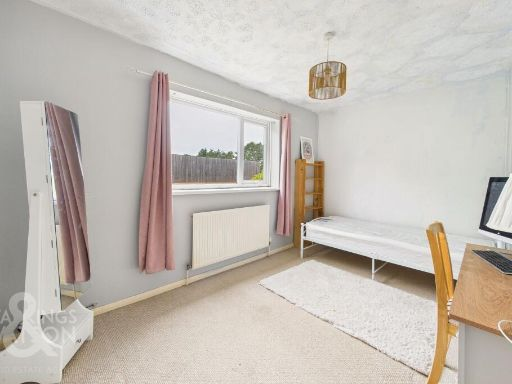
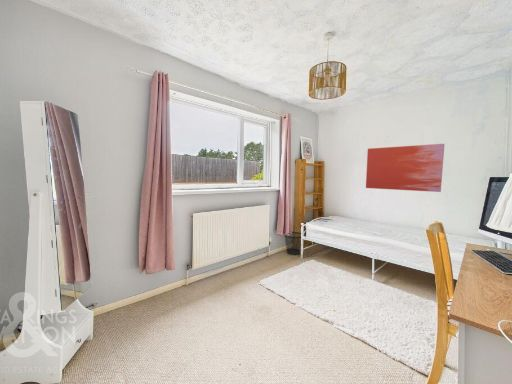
+ wastebasket [284,231,302,256]
+ wall art [365,143,445,193]
